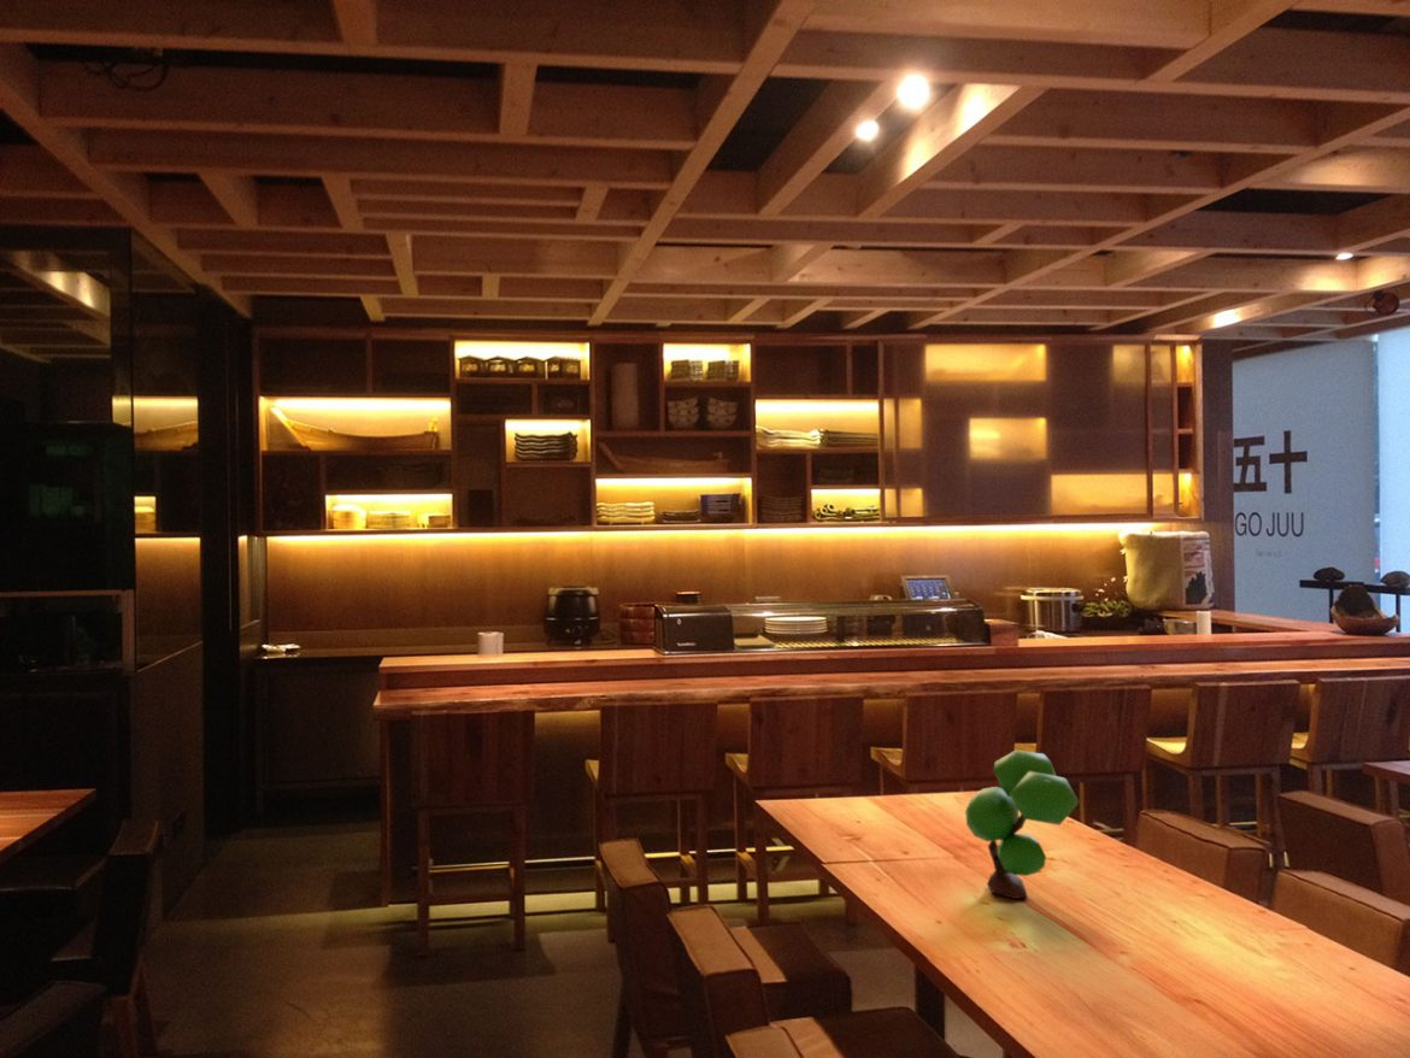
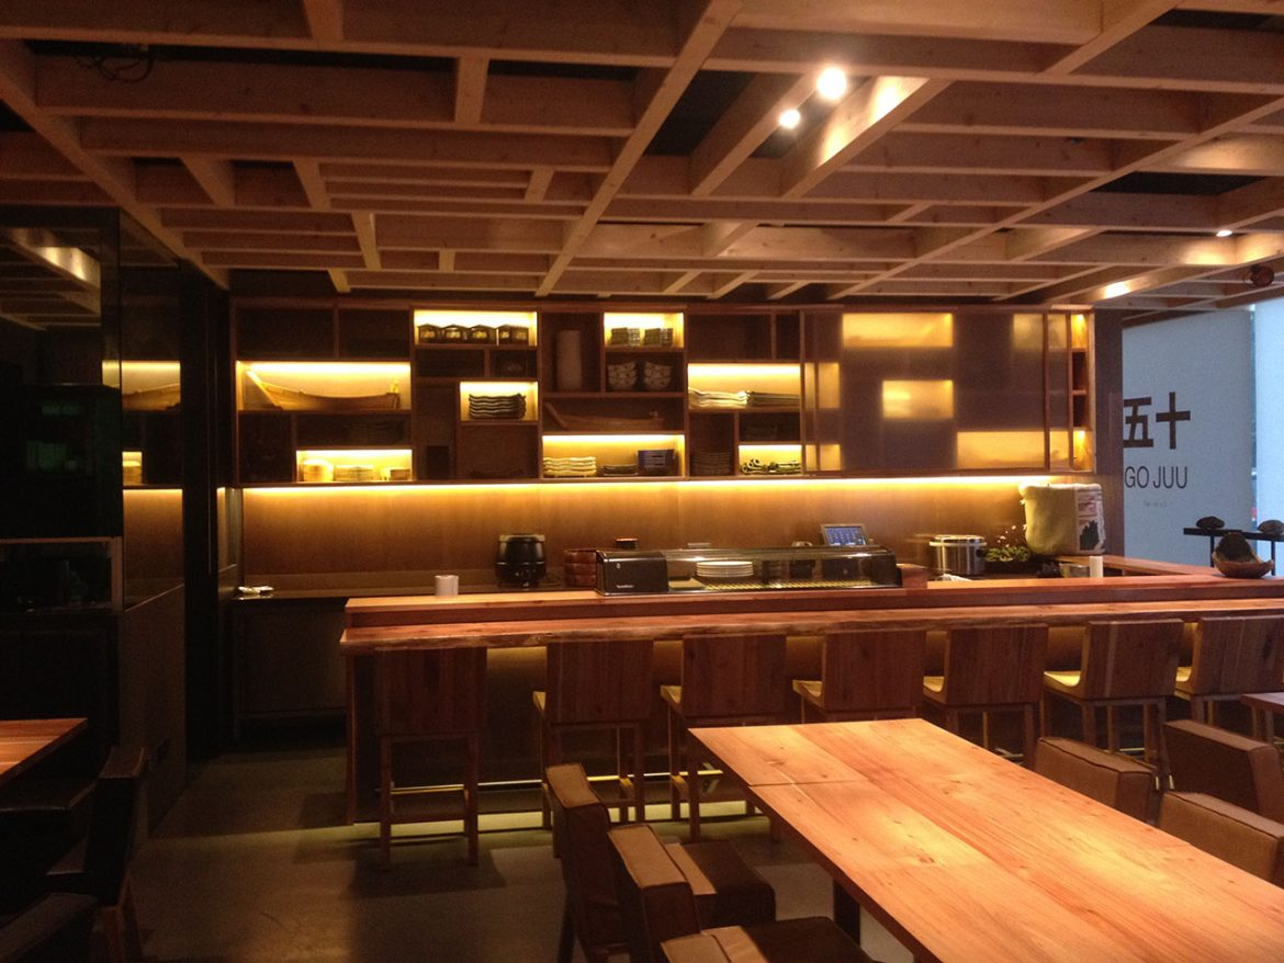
- plant [964,748,1081,900]
